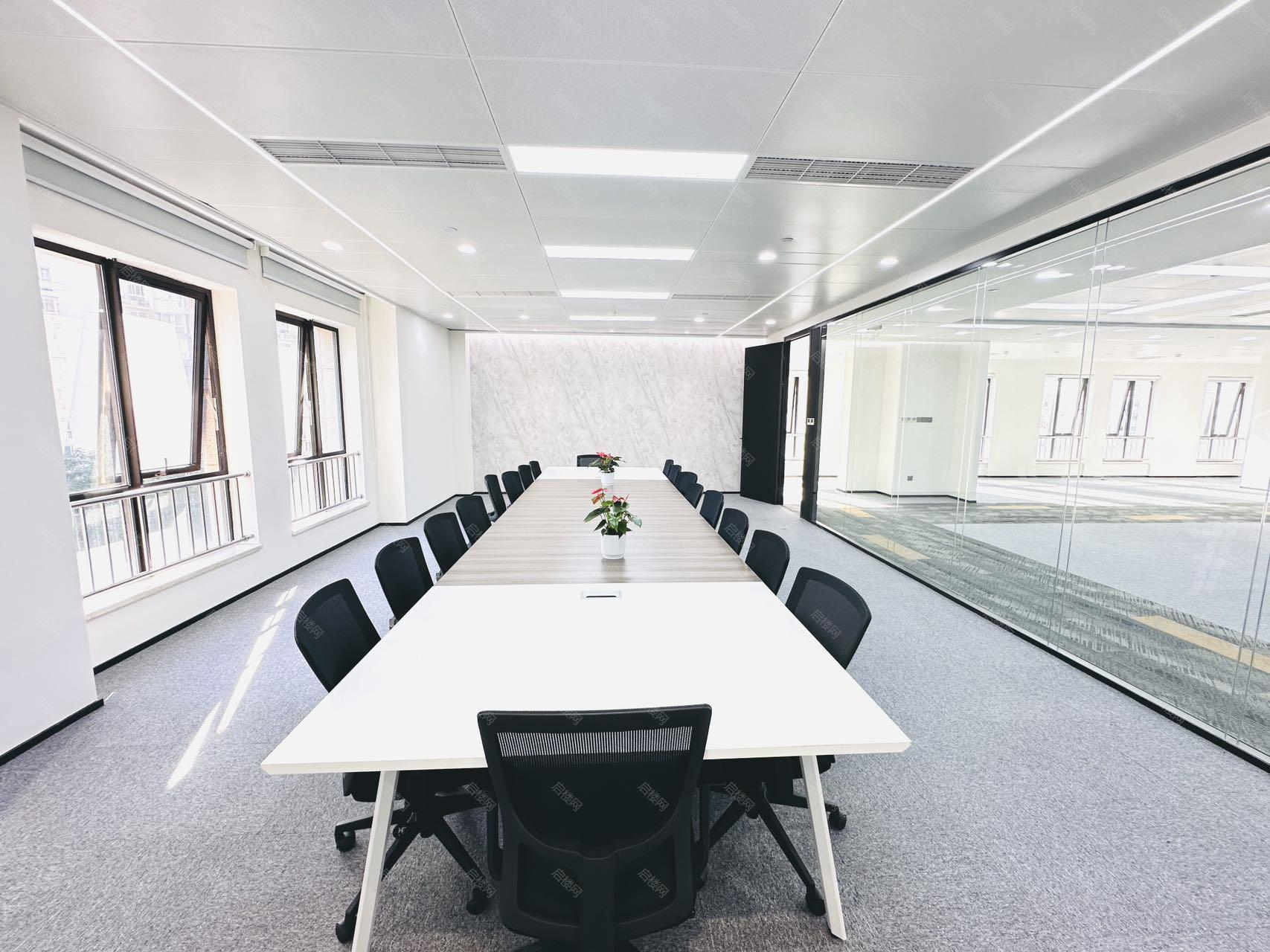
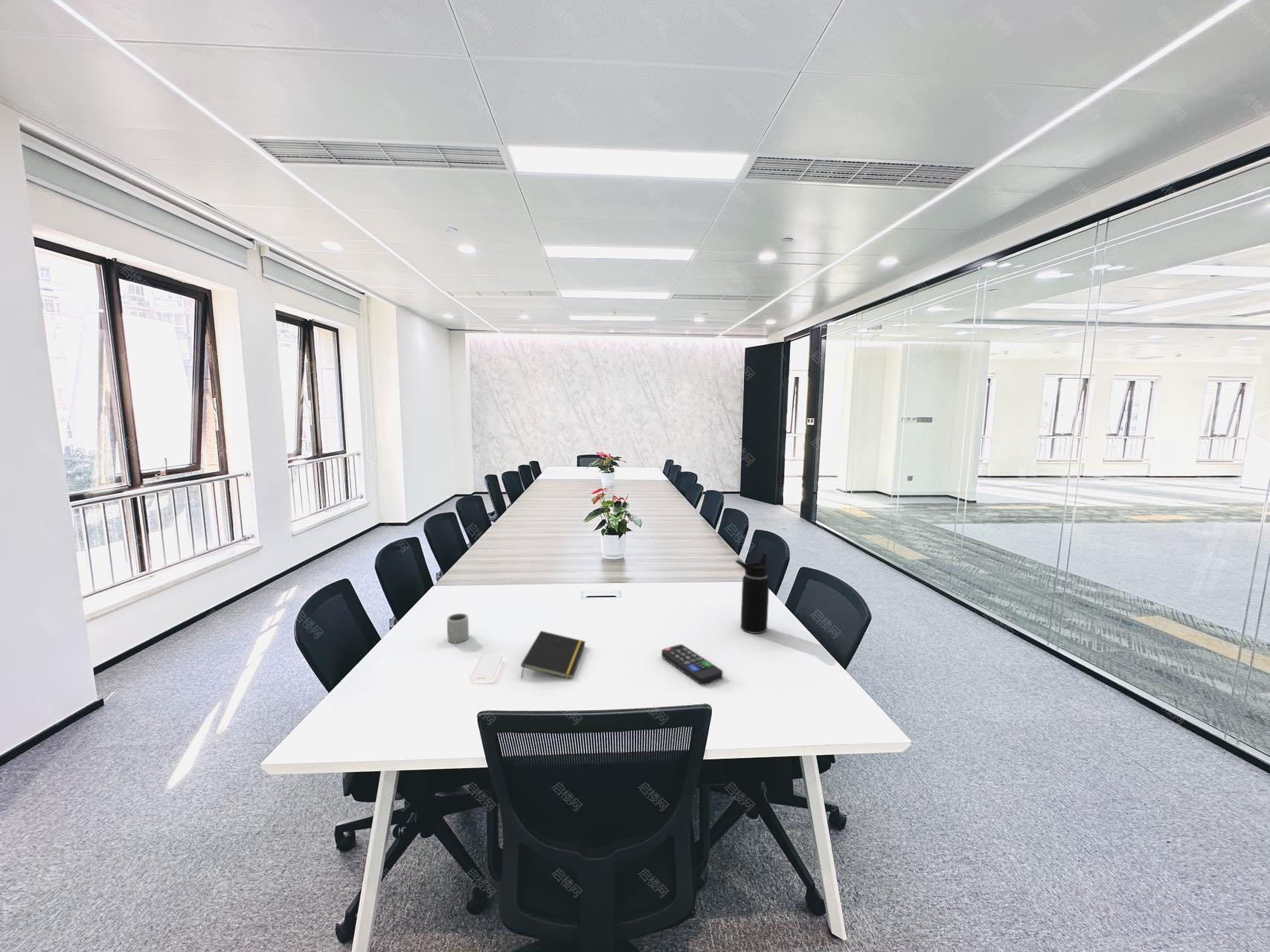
+ smartphone [469,655,504,682]
+ notepad [520,630,586,680]
+ water bottle [734,552,770,634]
+ remote control [661,643,724,686]
+ cup [446,613,469,643]
